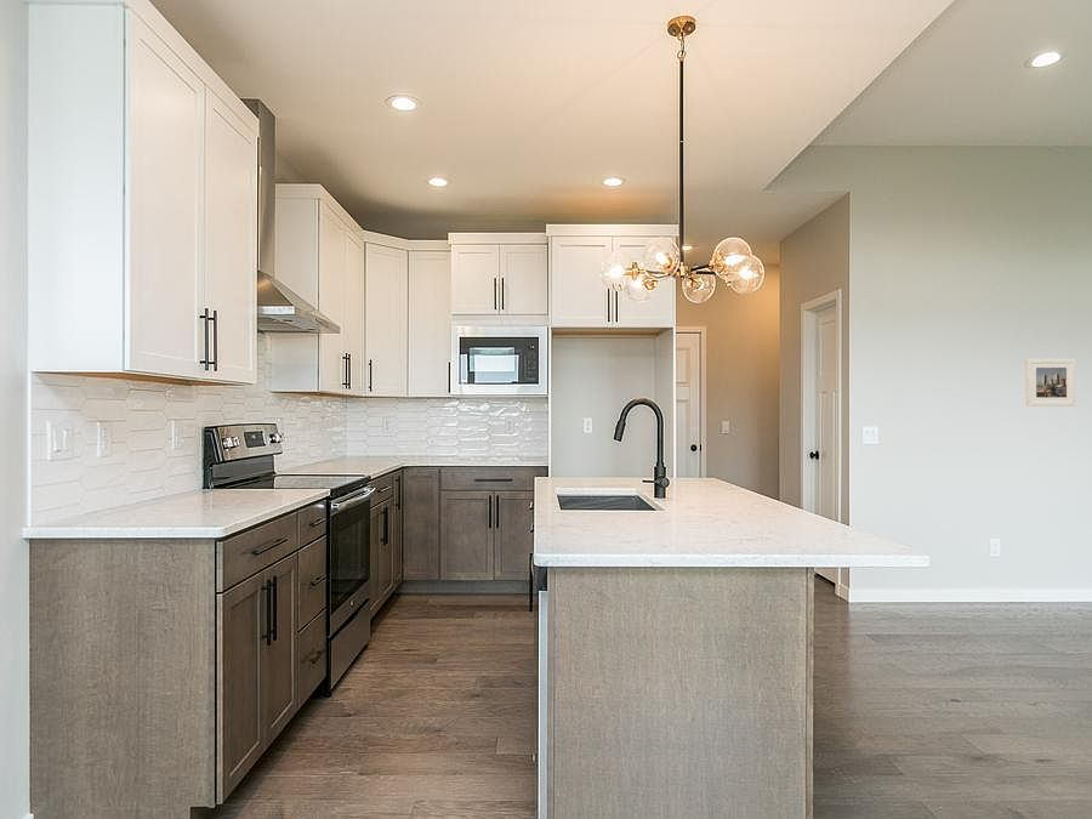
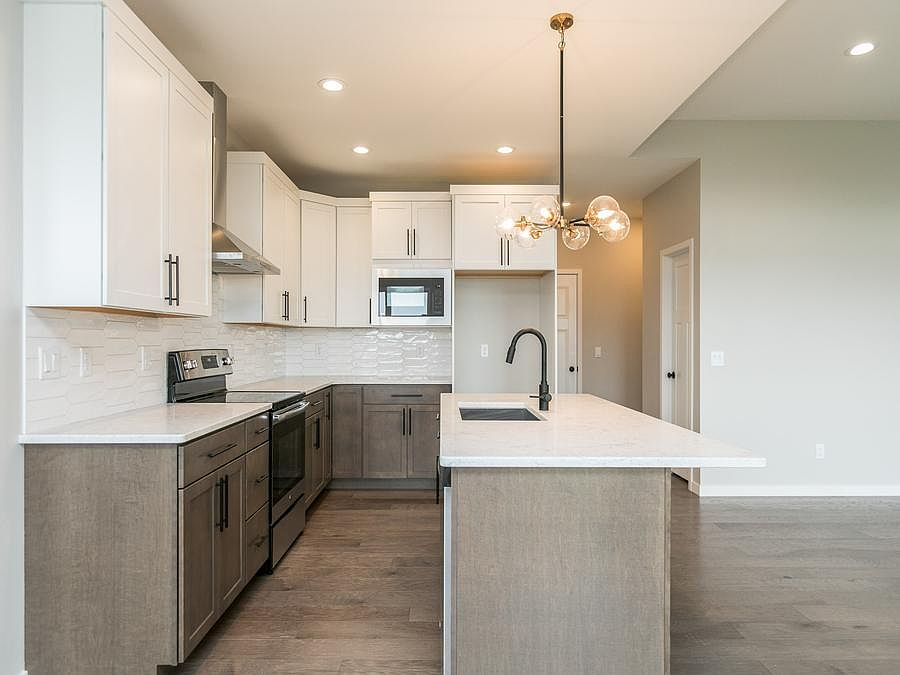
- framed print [1024,358,1077,408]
